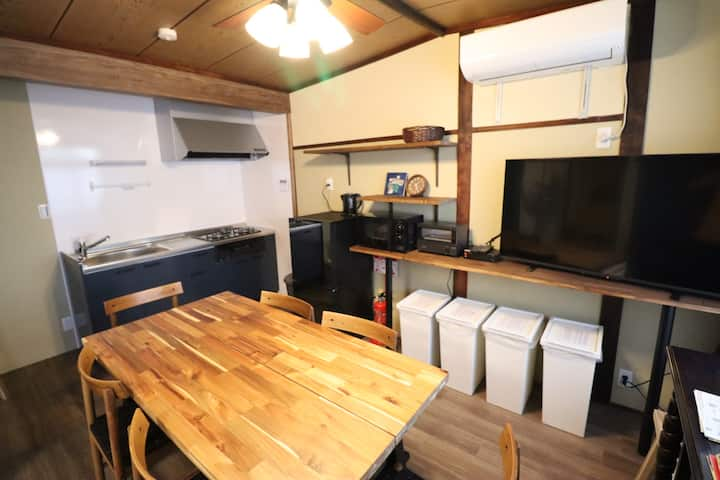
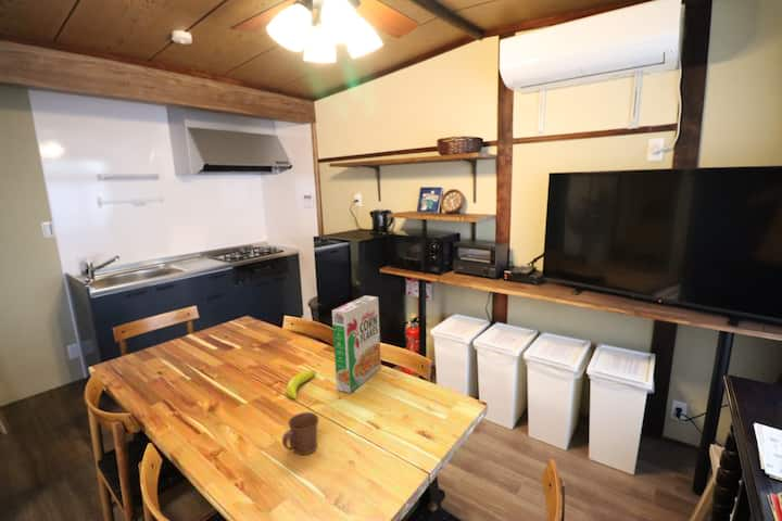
+ mug [281,411,319,456]
+ banana [286,369,316,399]
+ cereal box [331,294,382,394]
